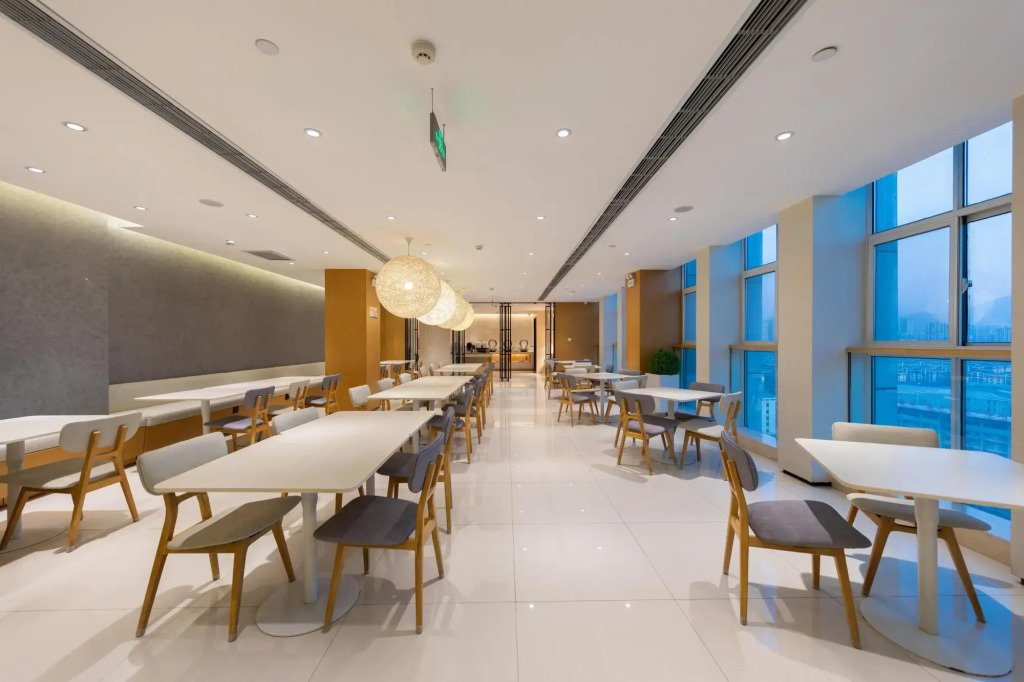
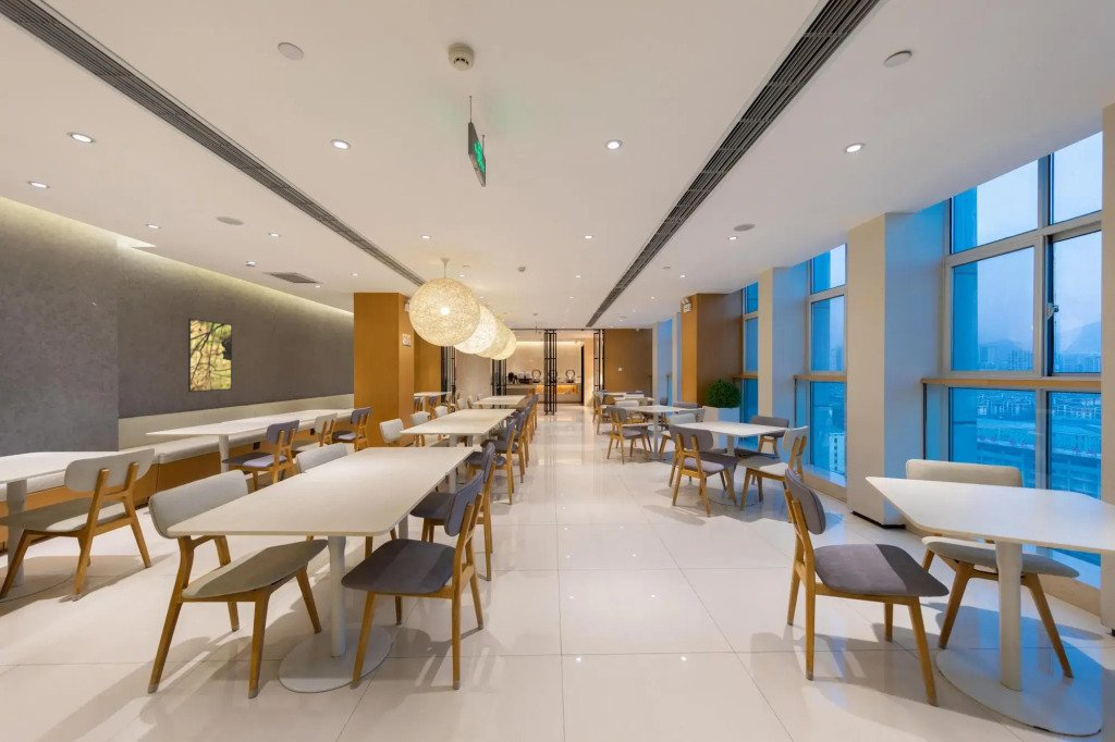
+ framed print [187,318,233,393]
